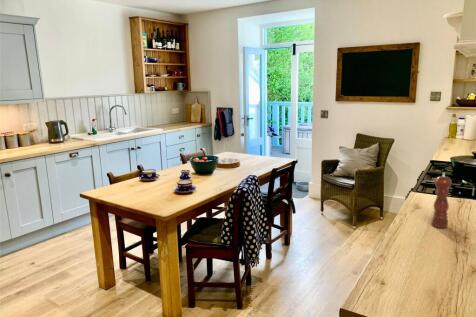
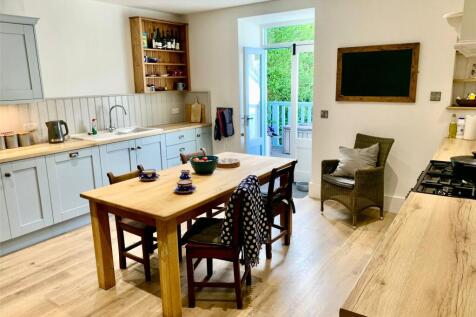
- pepper mill [430,171,452,229]
